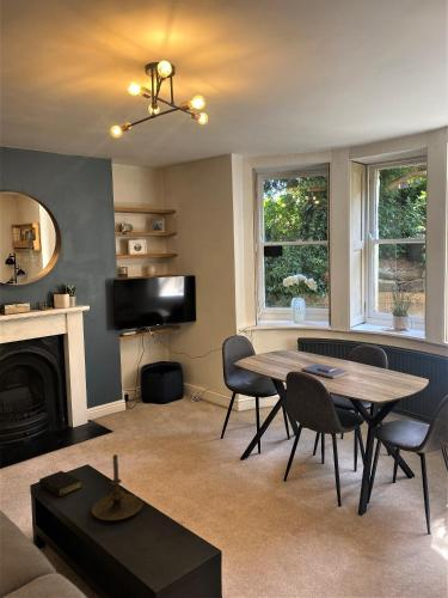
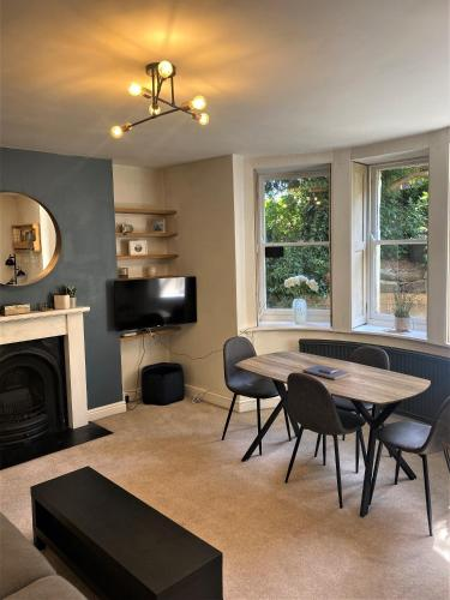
- bible [38,470,82,500]
- candle holder [91,453,143,521]
